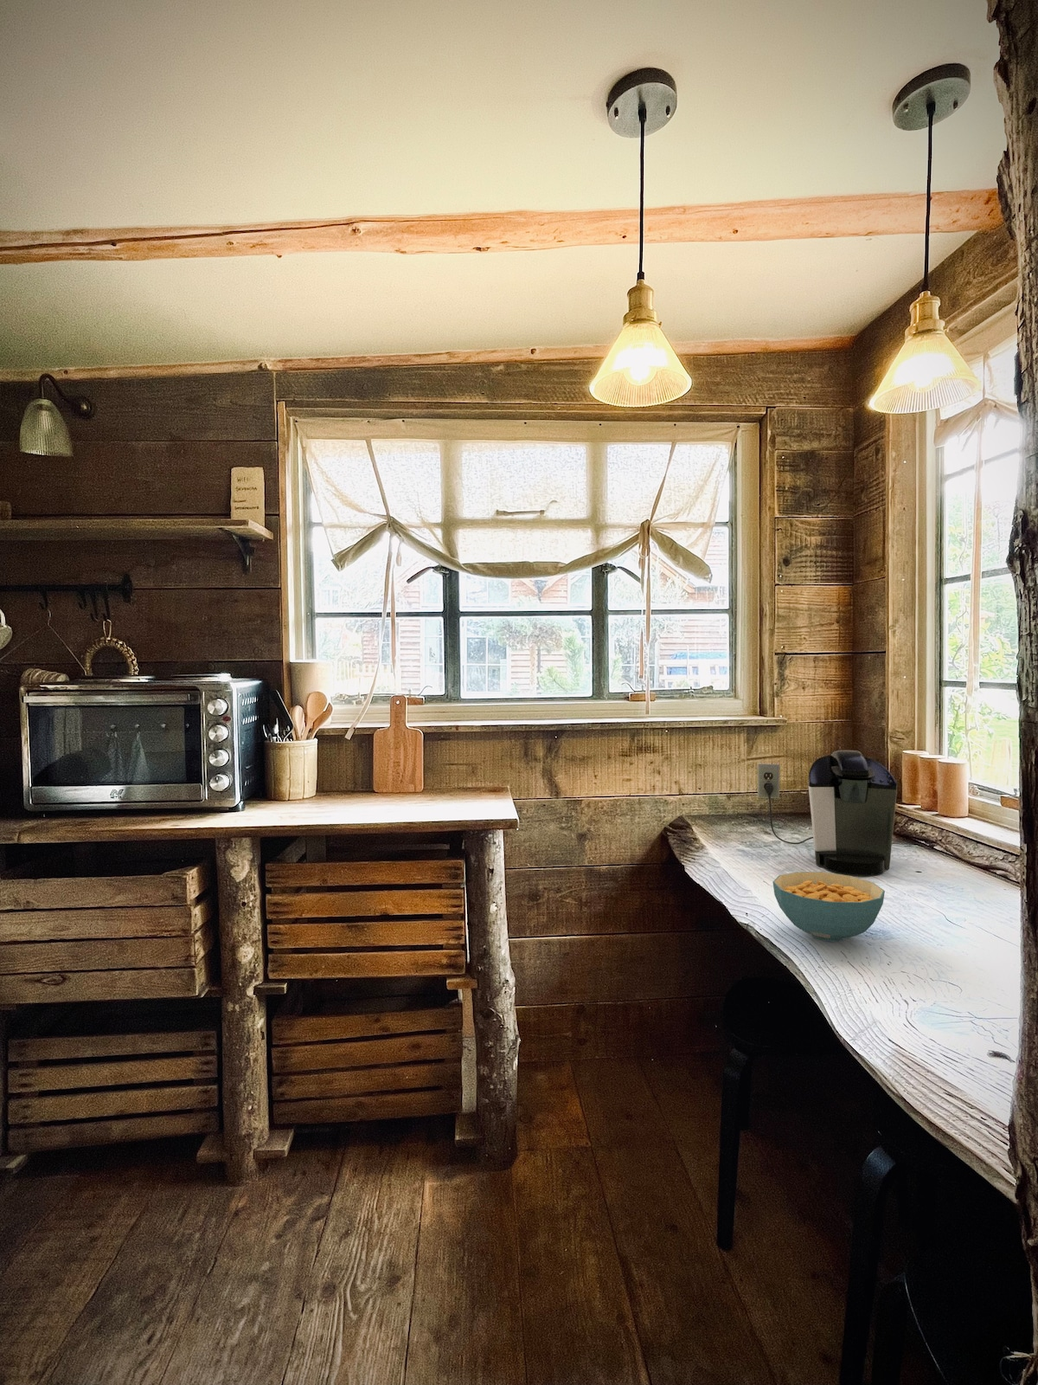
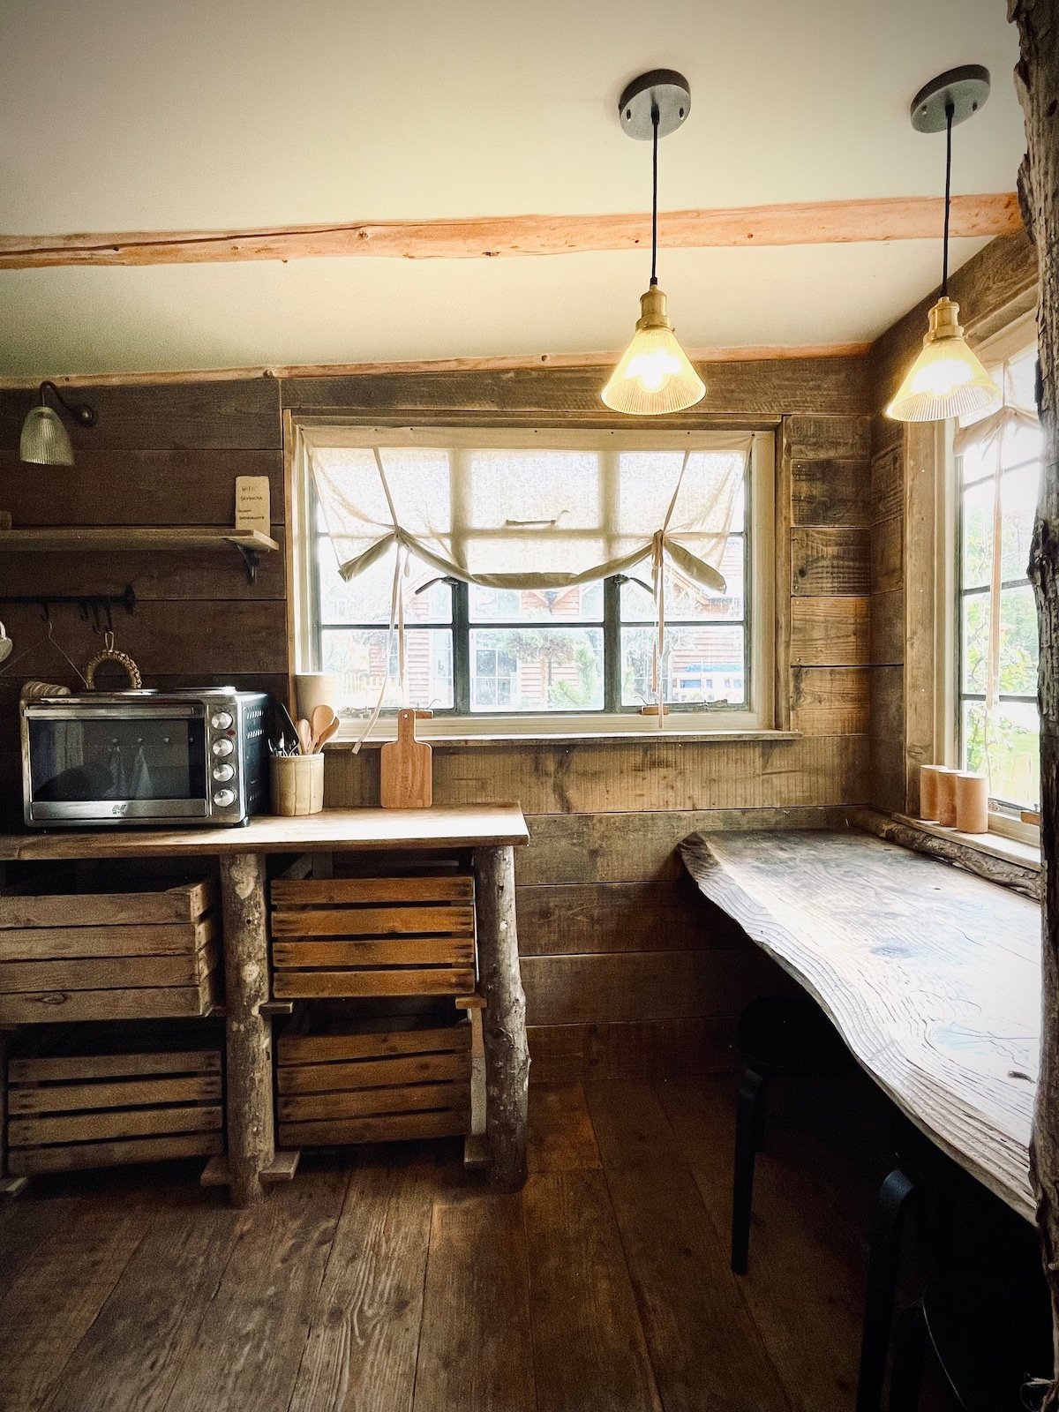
- cereal bowl [772,871,885,942]
- coffee maker [757,749,897,876]
